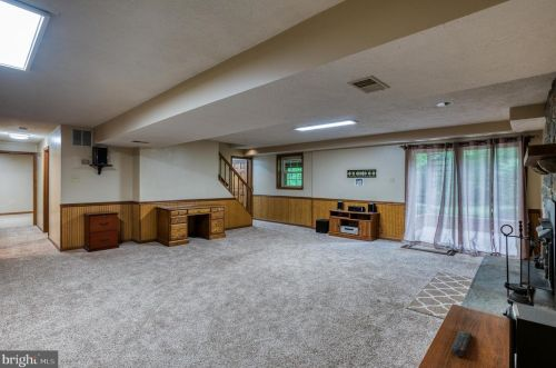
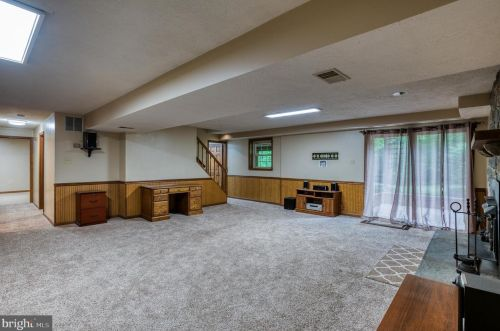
- remote control [450,329,473,358]
